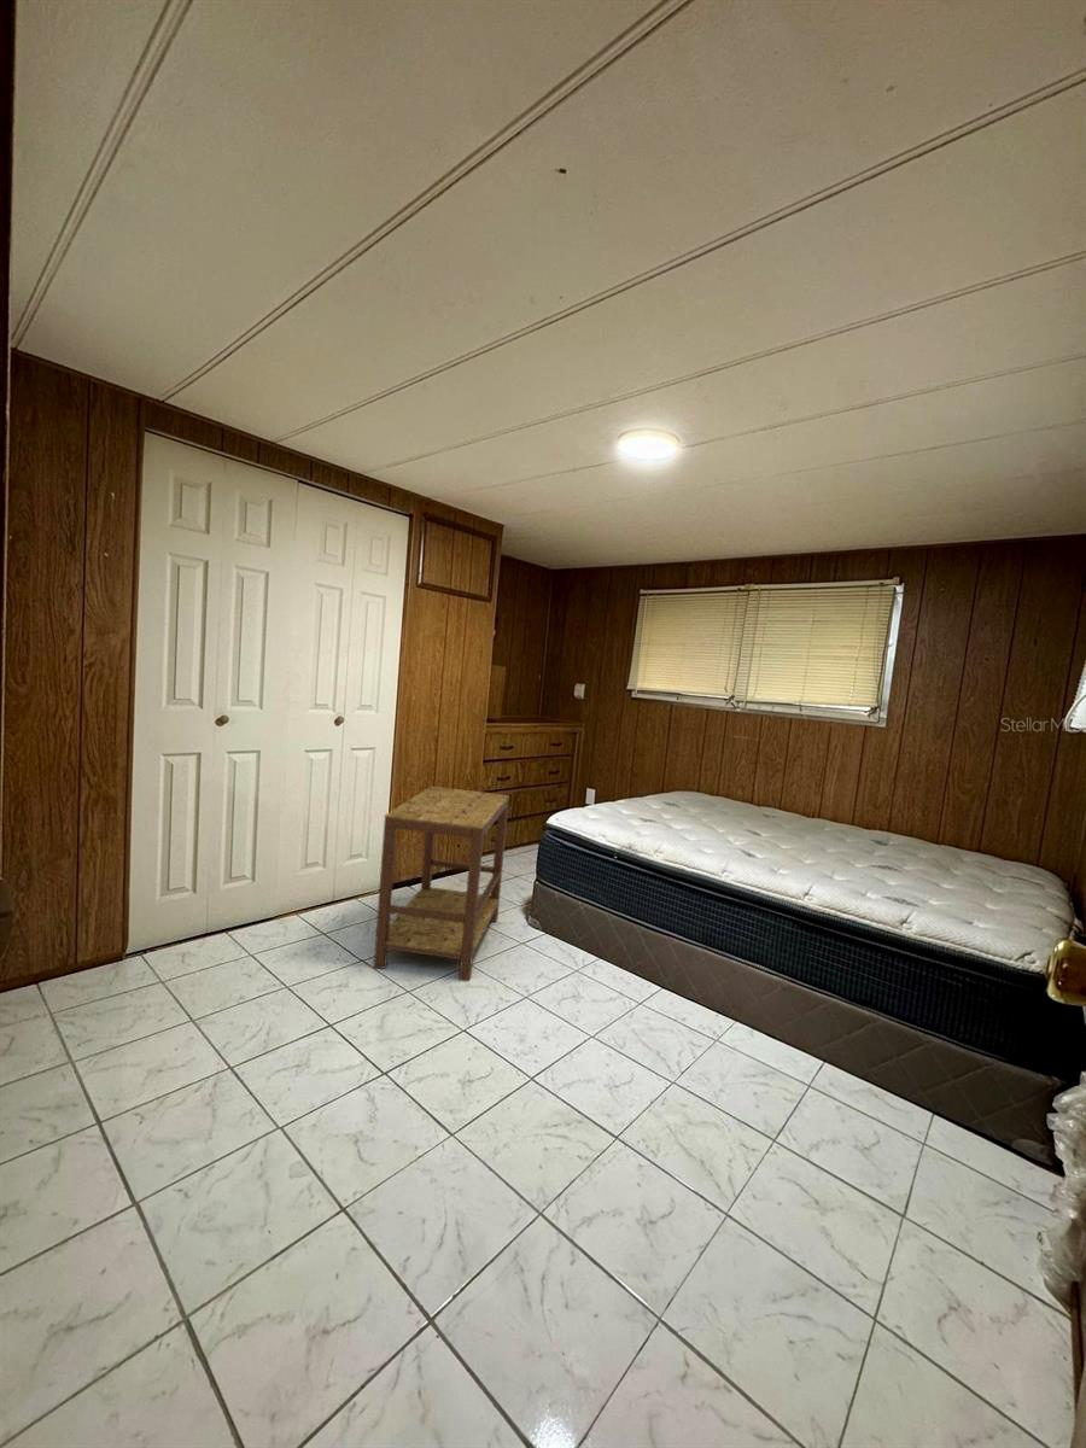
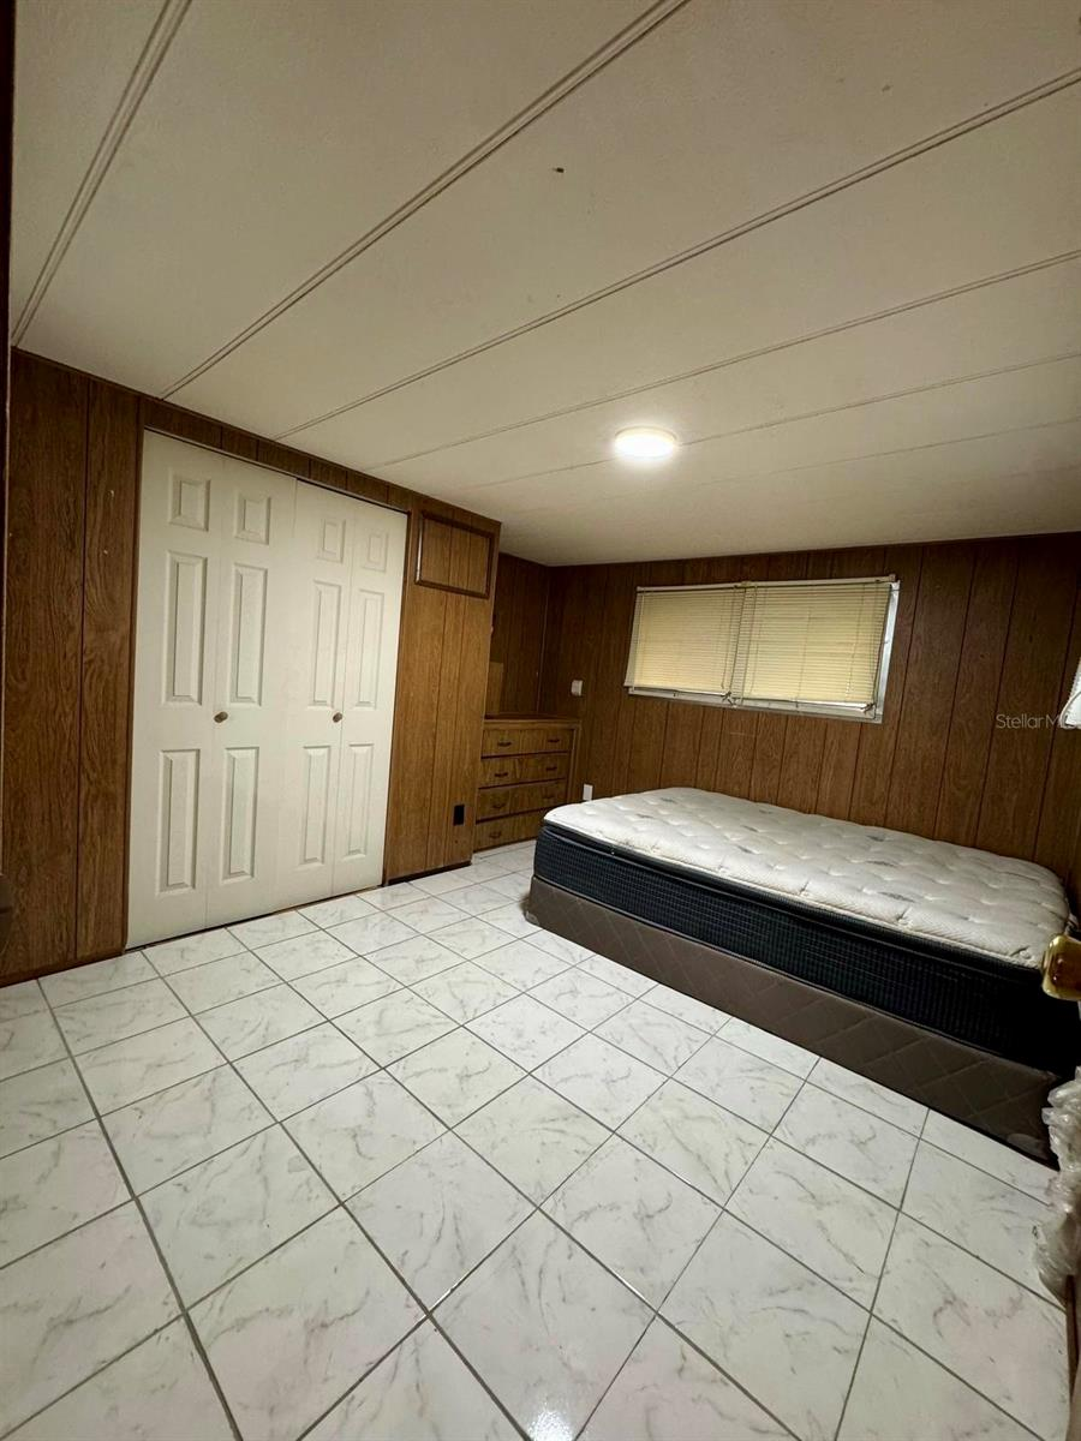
- side table [373,786,510,982]
